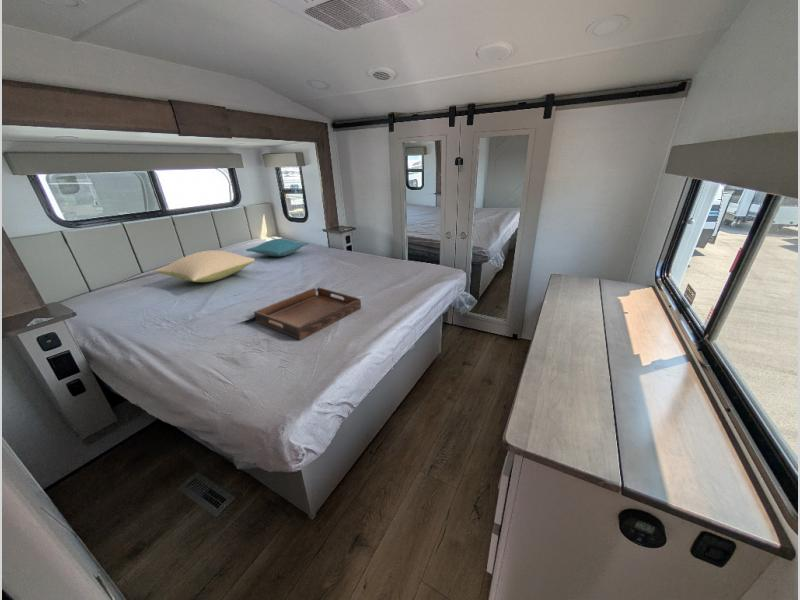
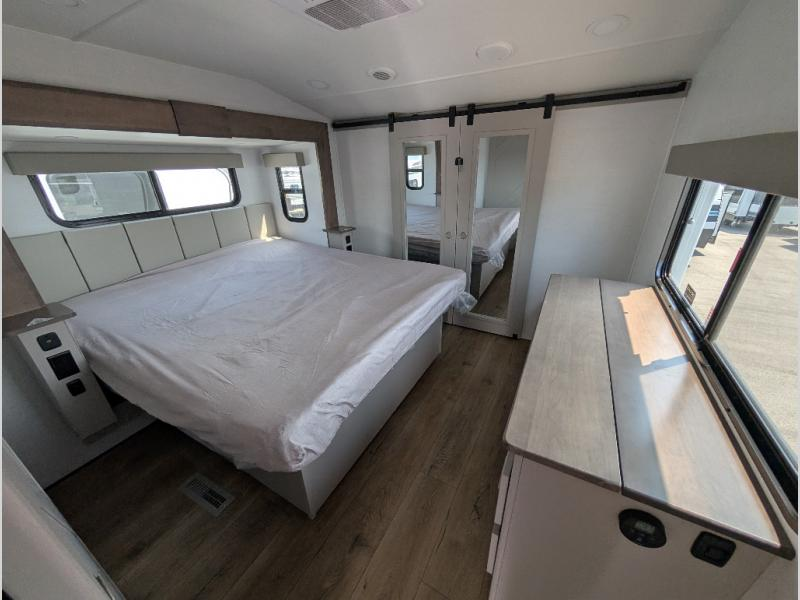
- serving tray [253,287,362,341]
- pillow [154,249,256,283]
- pillow [245,238,310,257]
